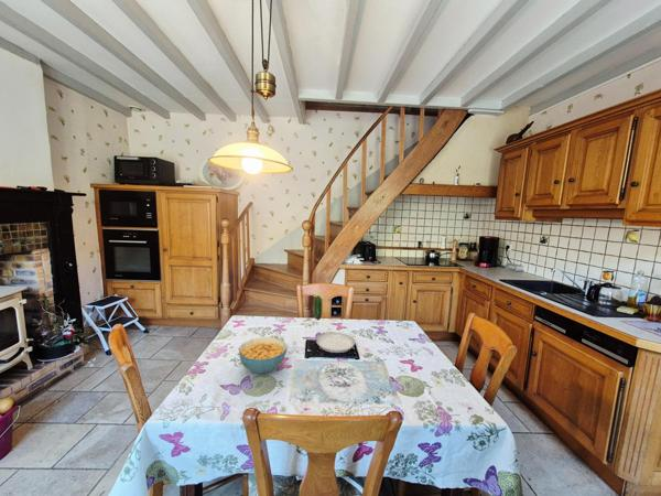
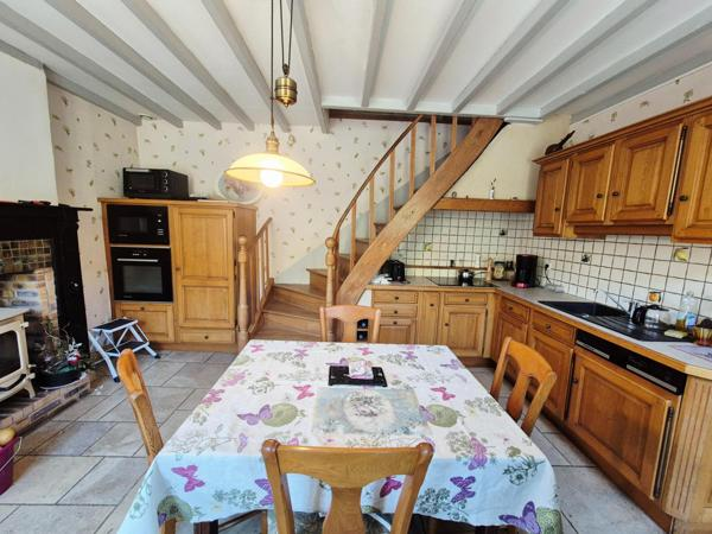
- plate [313,294,356,354]
- cereal bowl [238,336,288,375]
